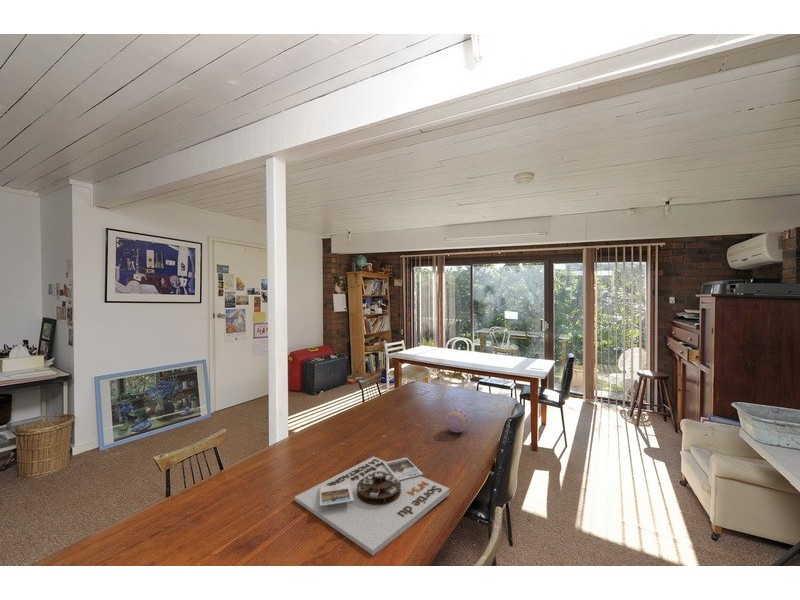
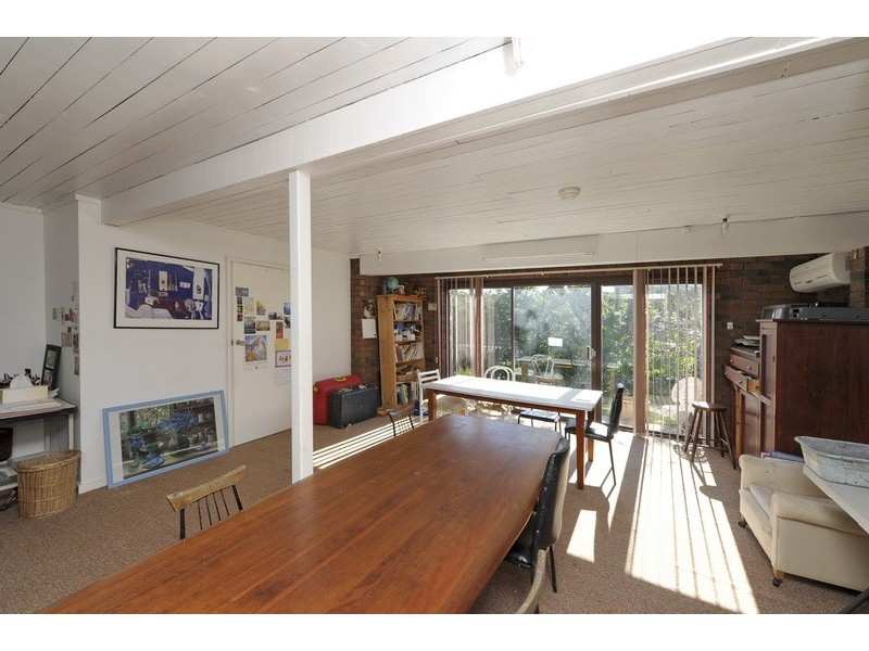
- board game [293,455,451,556]
- decorative egg [444,407,469,434]
